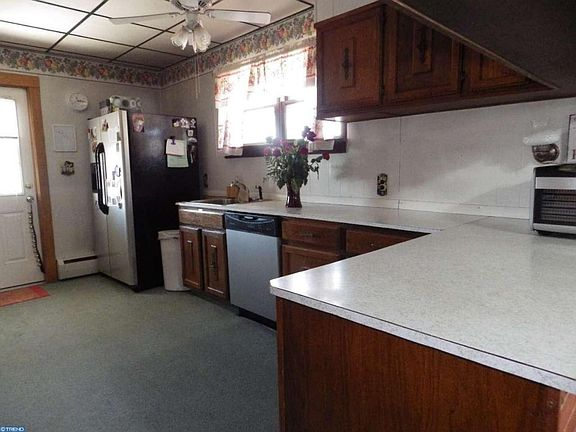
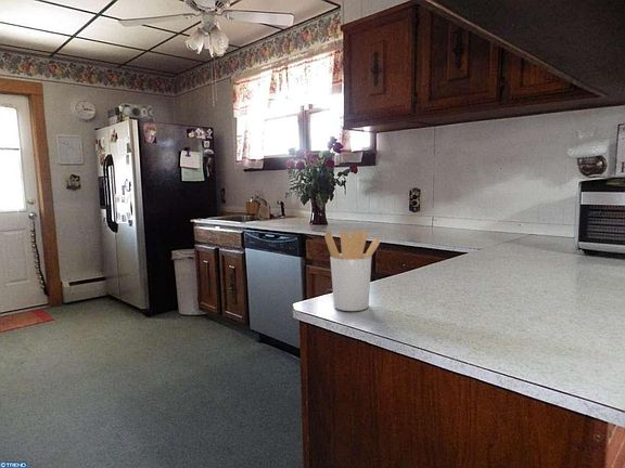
+ utensil holder [324,230,381,312]
